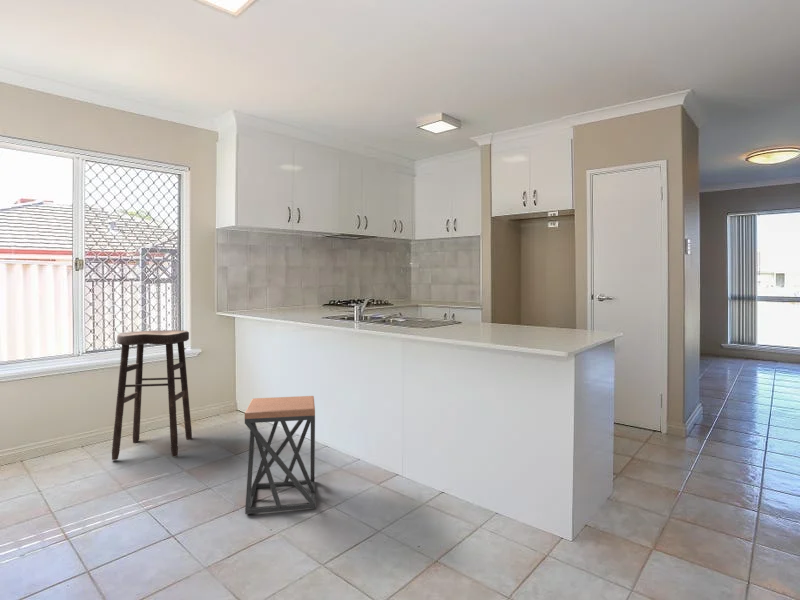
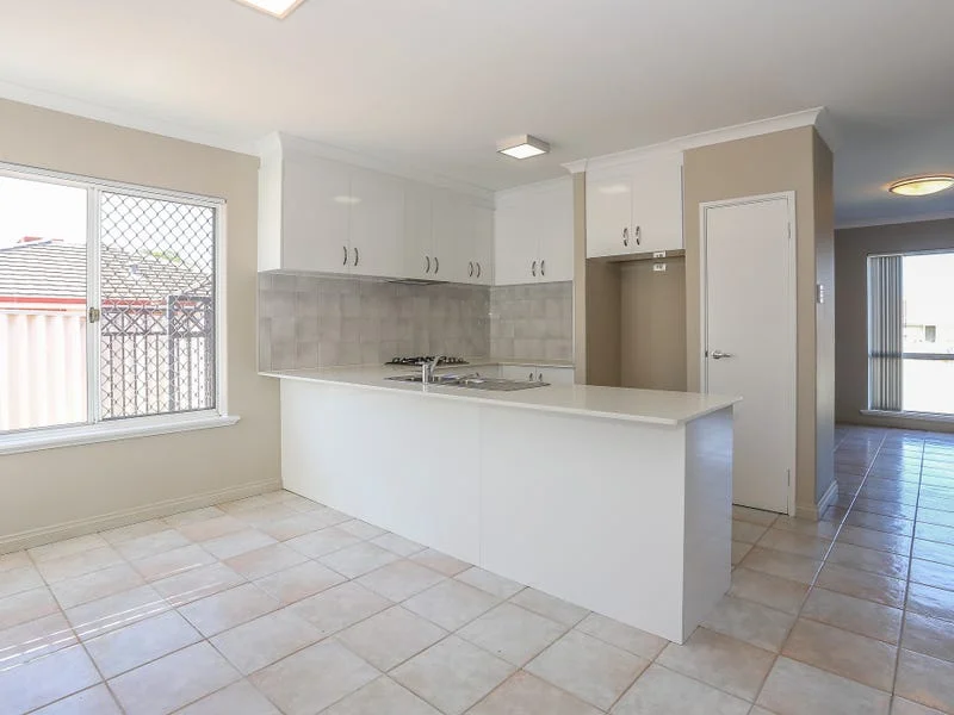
- stool [244,395,317,515]
- stool [111,329,193,461]
